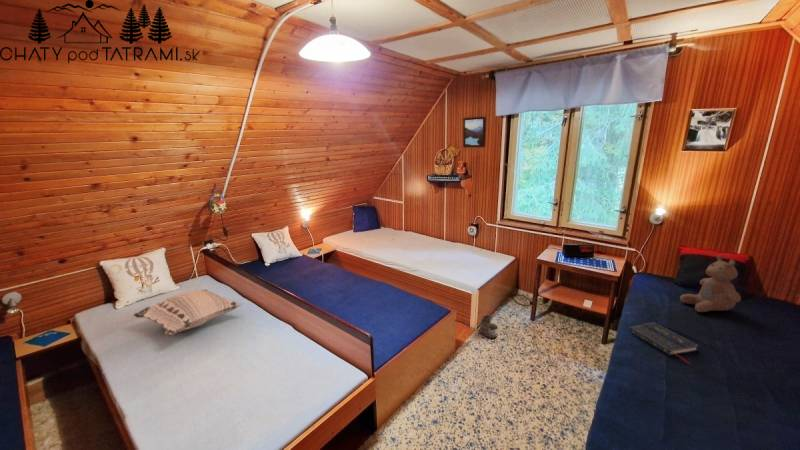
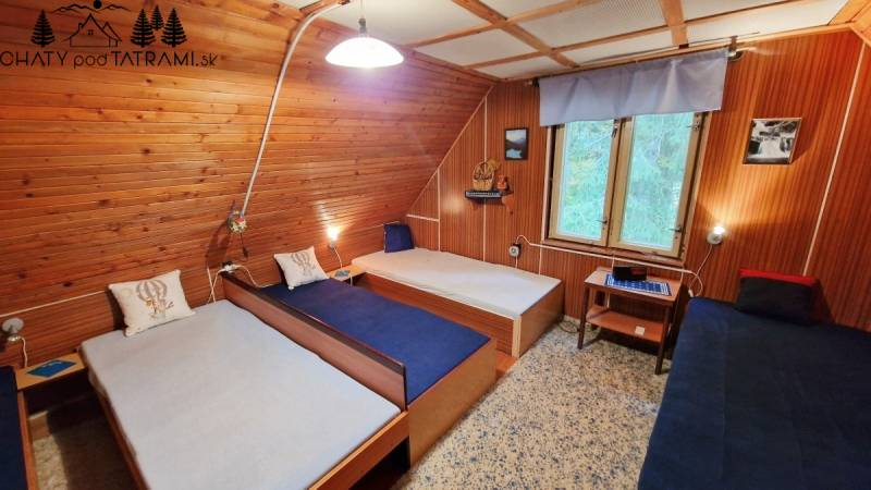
- book [628,322,700,366]
- boots [478,314,498,339]
- bear [679,254,742,313]
- decorative pillow [133,288,243,337]
